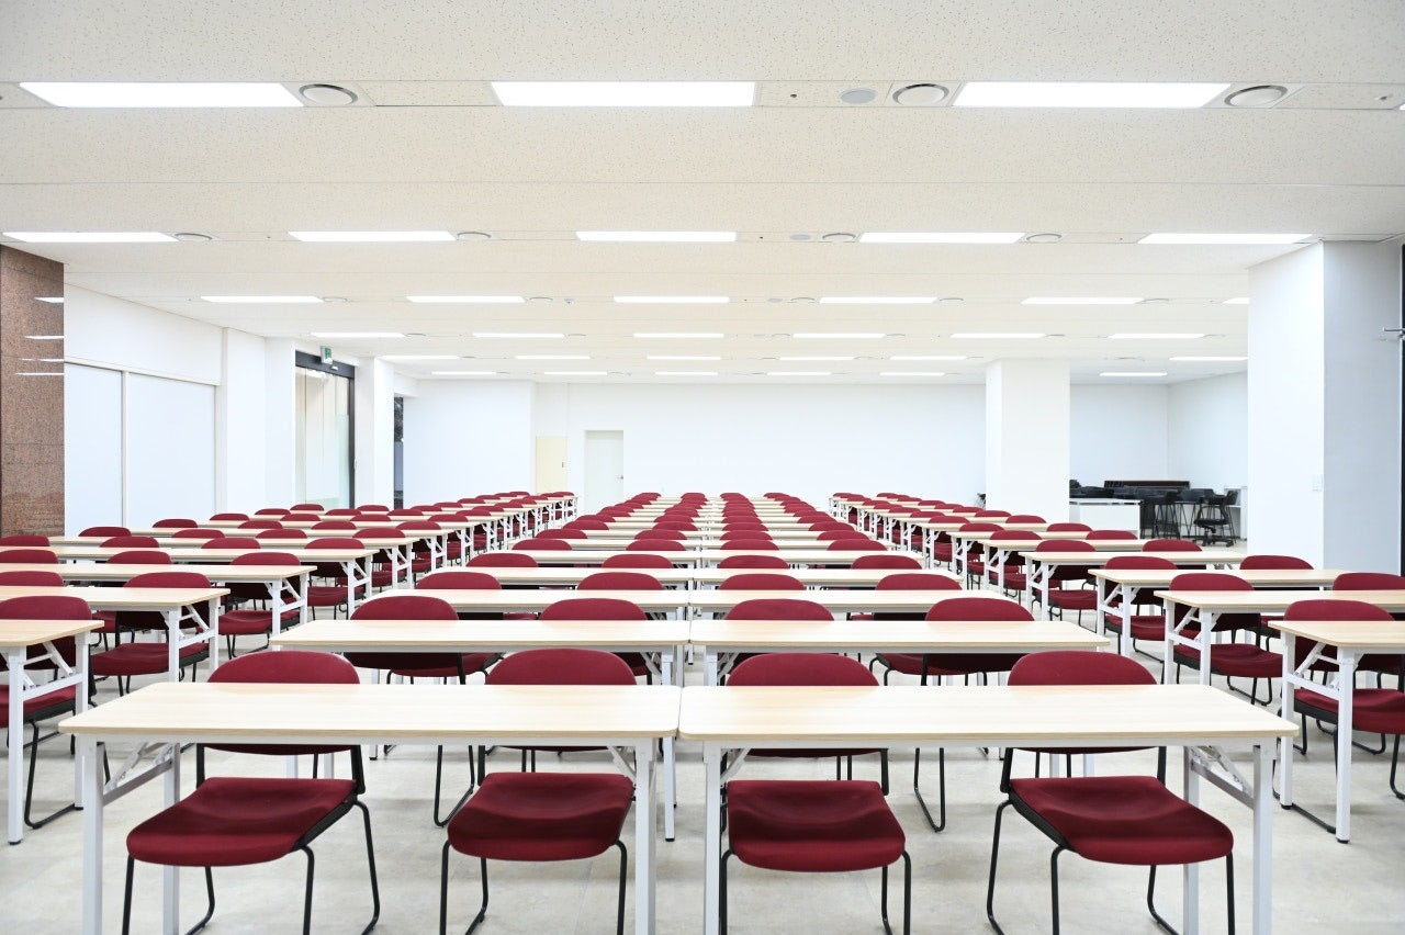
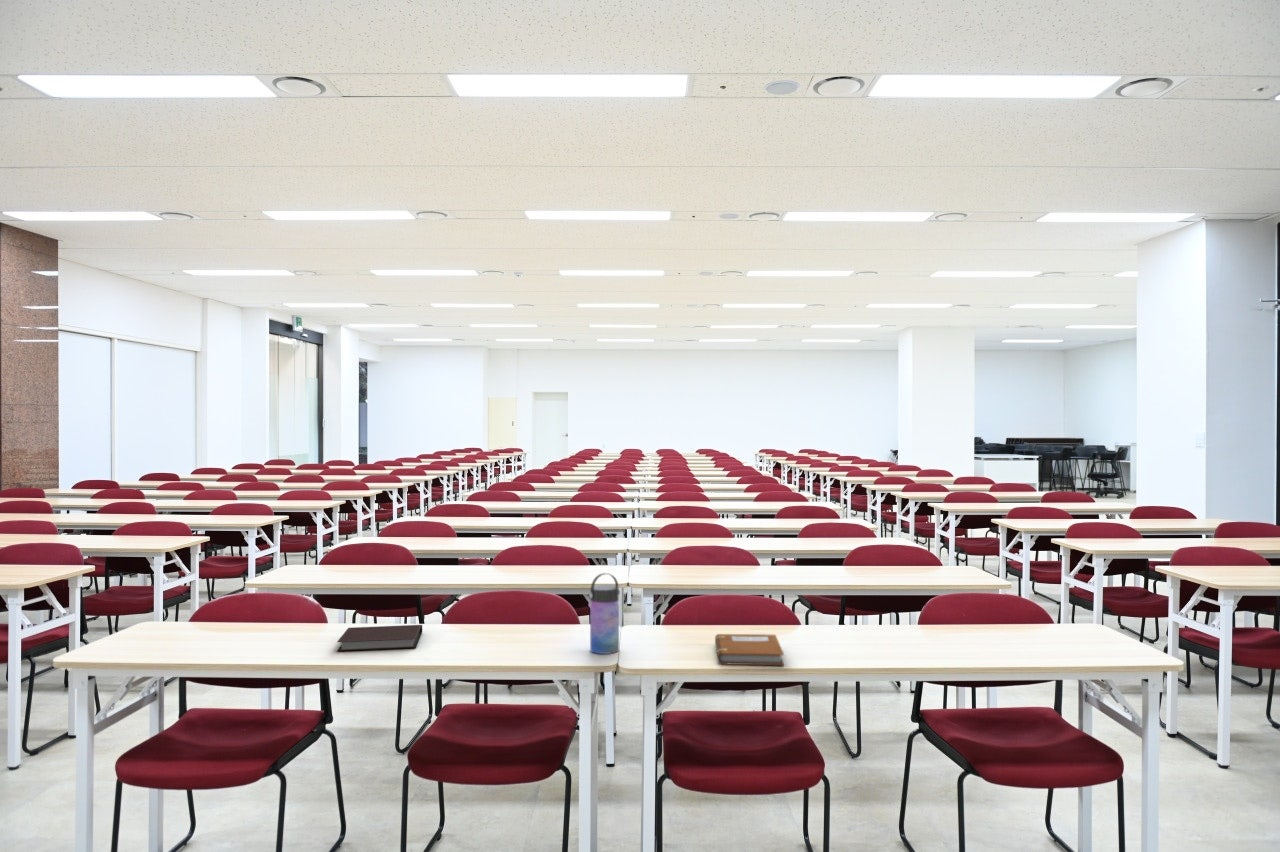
+ water bottle [588,572,621,655]
+ notebook [336,624,423,652]
+ notebook [714,633,785,666]
